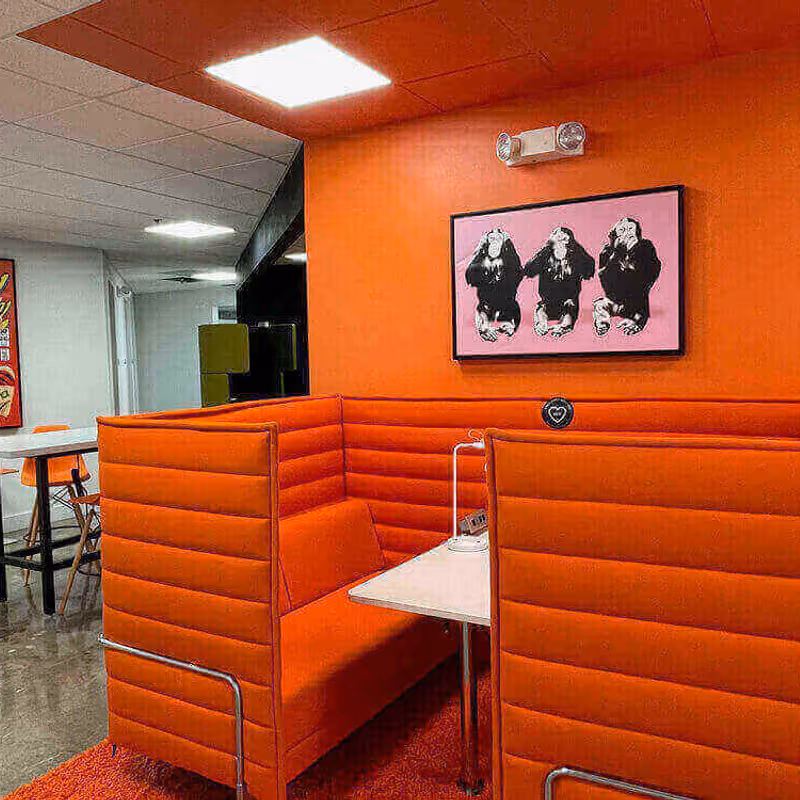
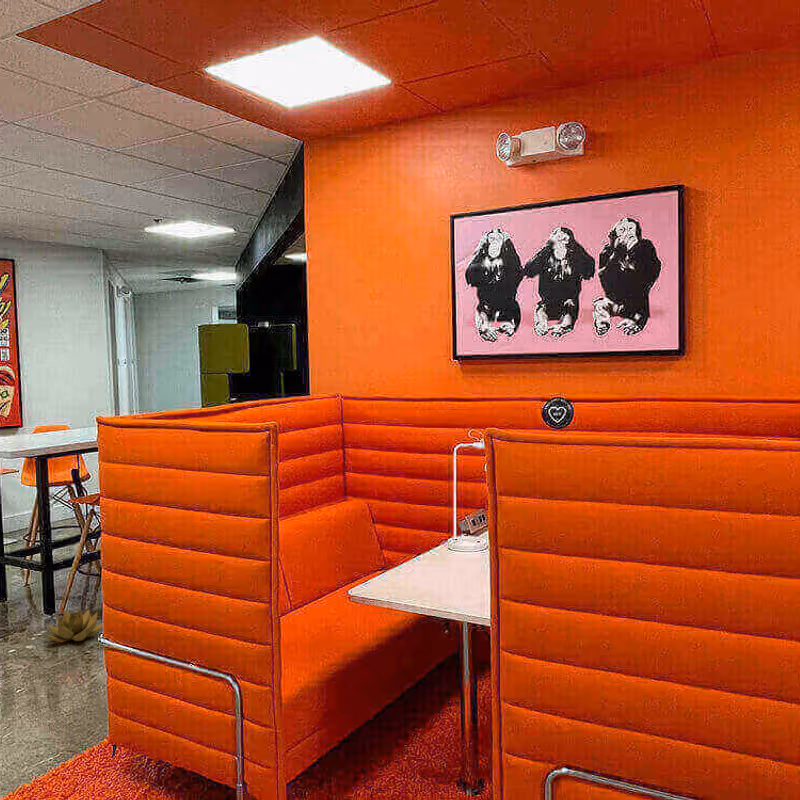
+ decorative plant [45,608,103,644]
